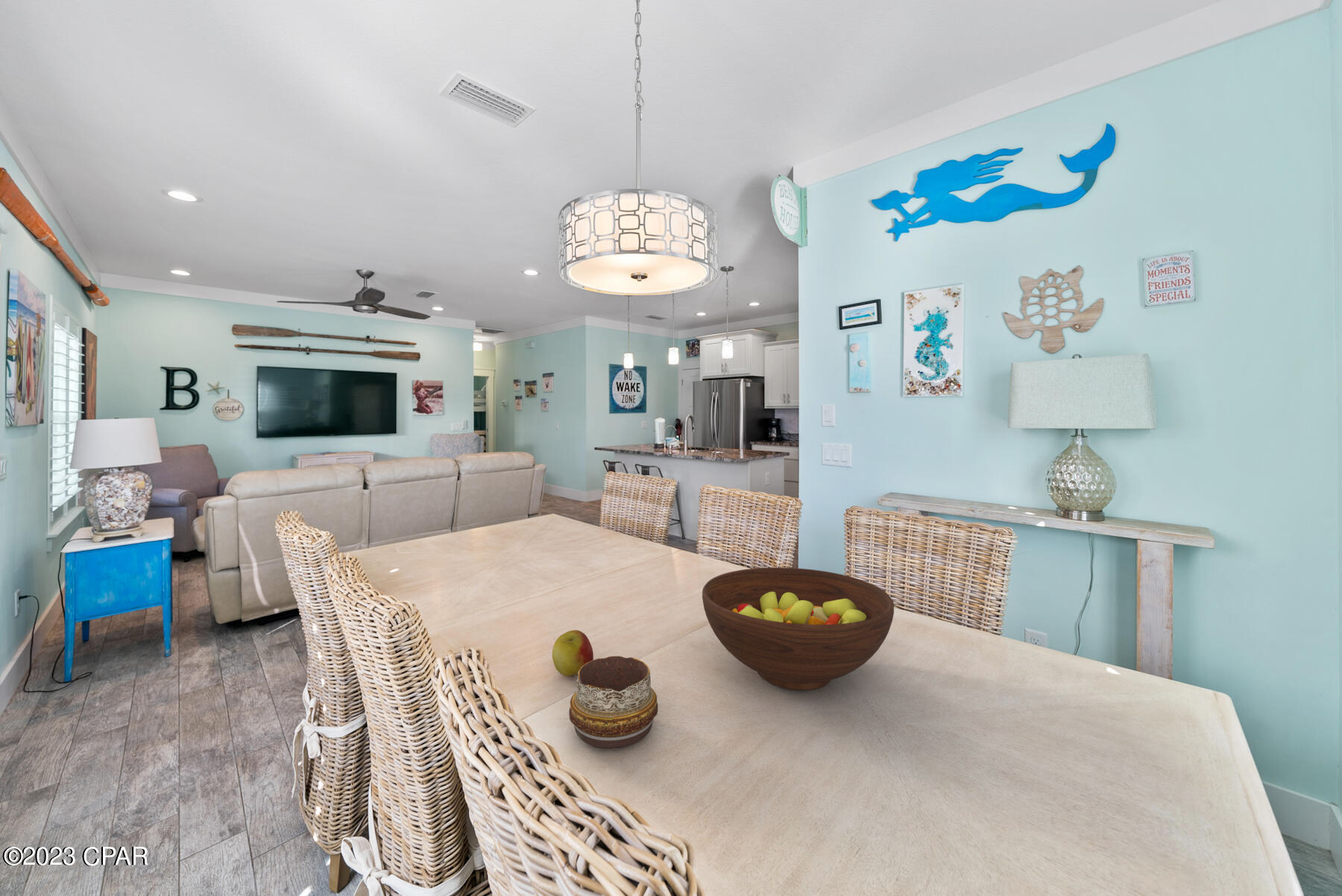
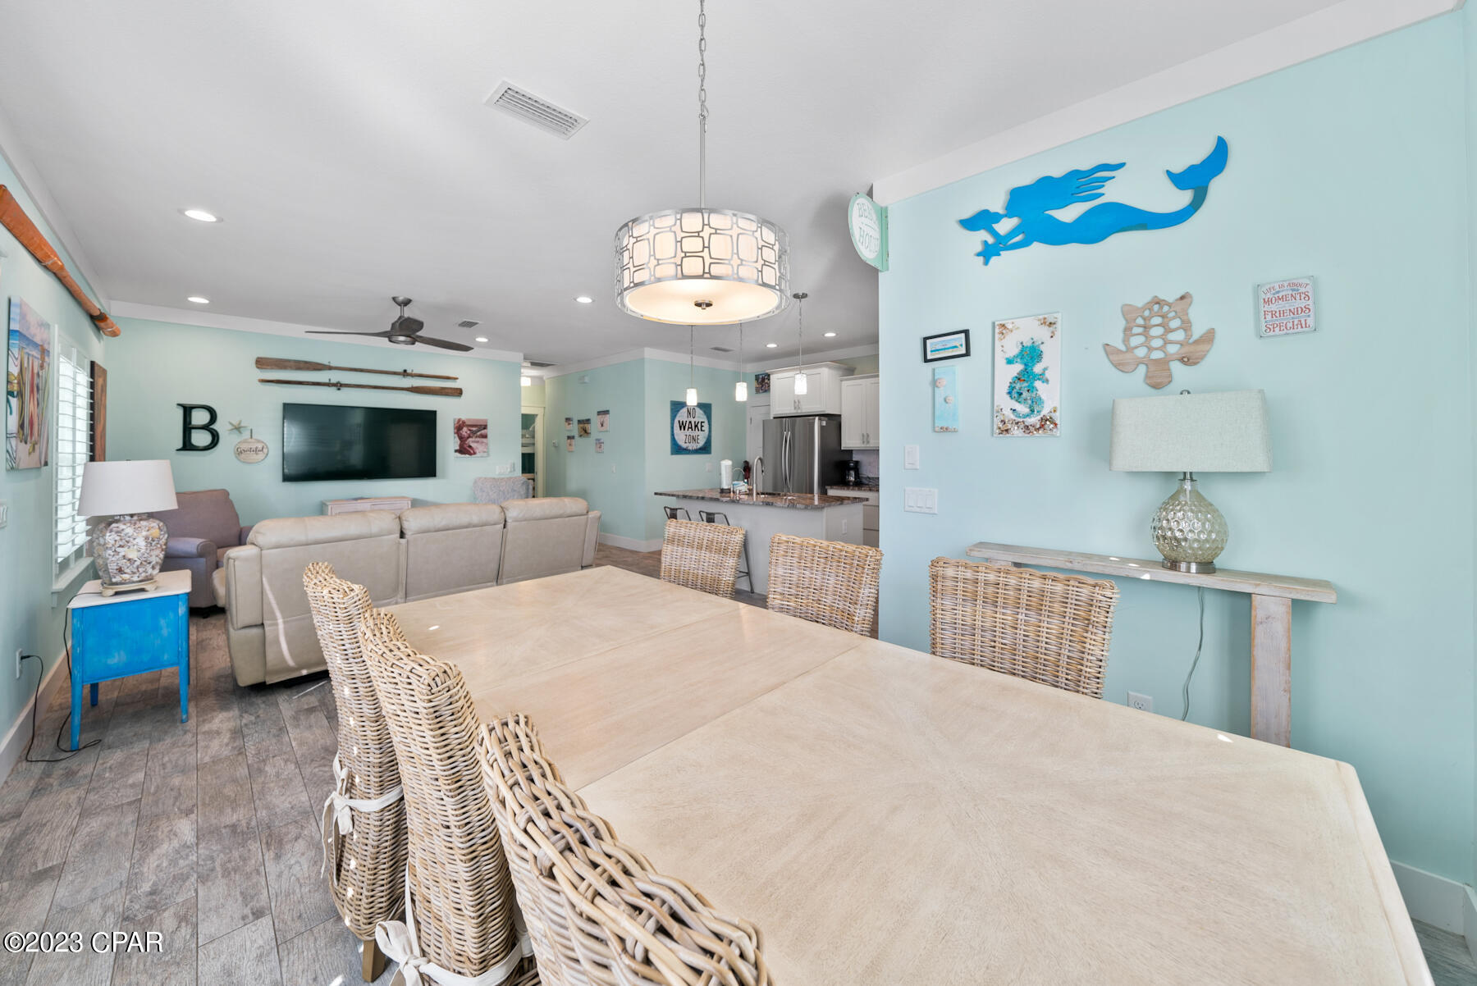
- decorative bowl [568,655,658,750]
- apple [552,629,594,678]
- fruit bowl [702,567,895,691]
